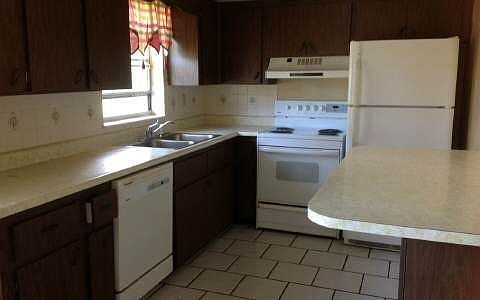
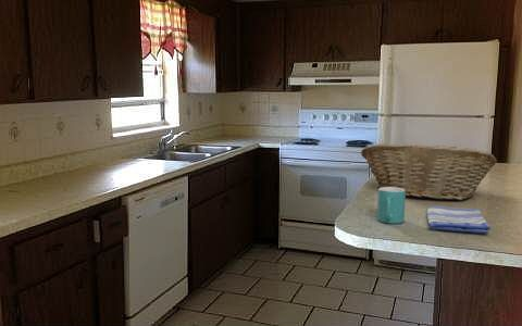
+ mug [376,187,407,225]
+ dish towel [426,205,490,235]
+ fruit basket [360,142,497,201]
